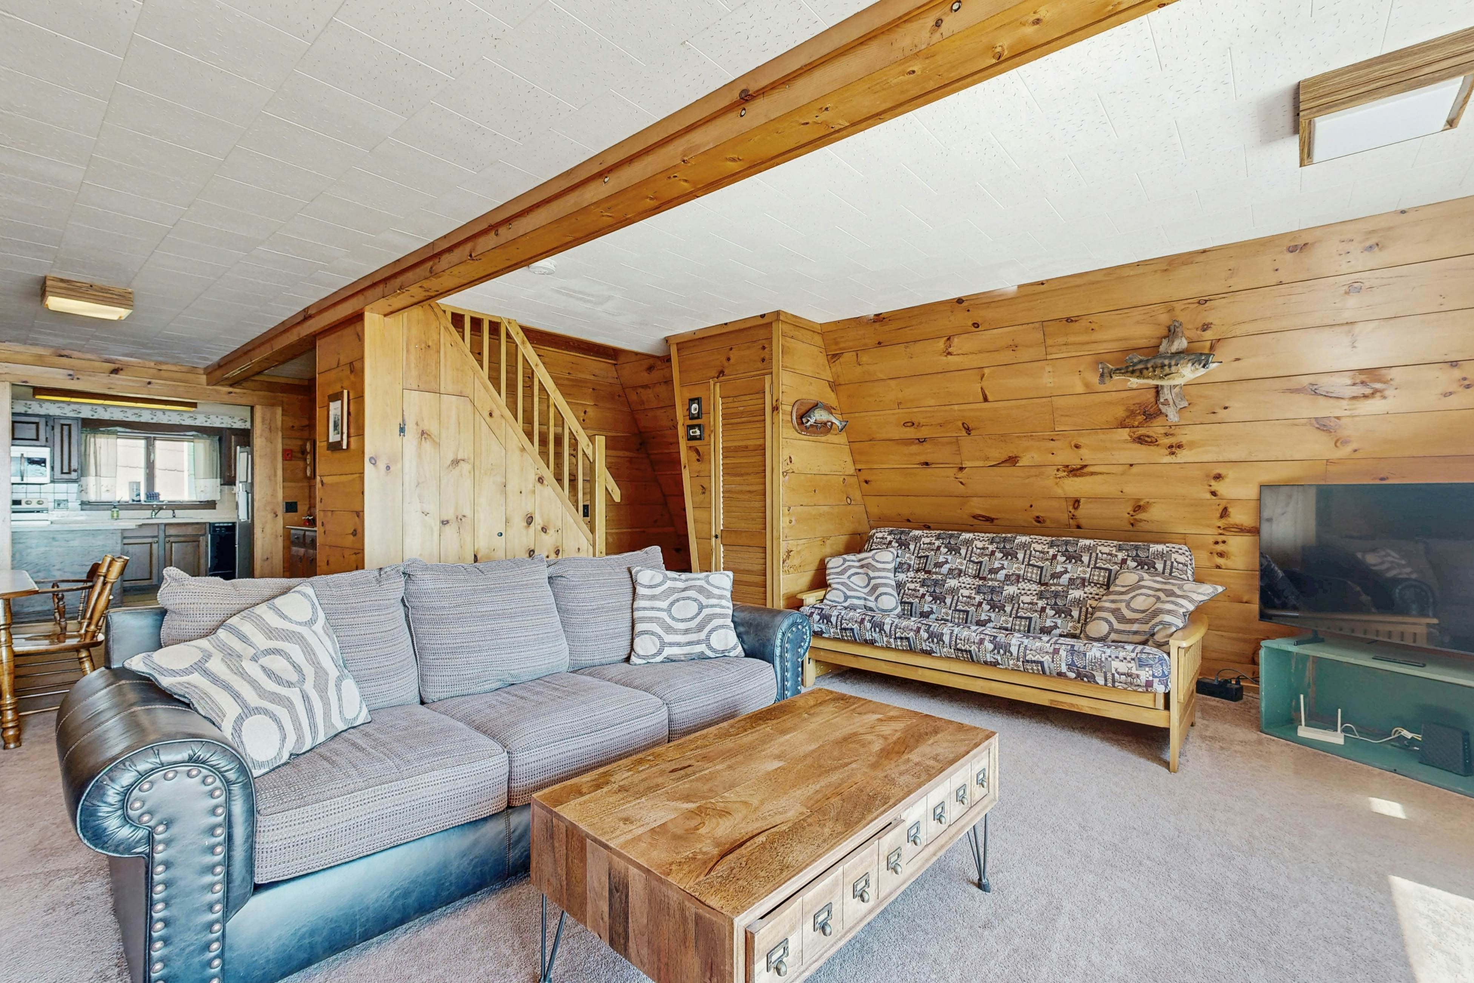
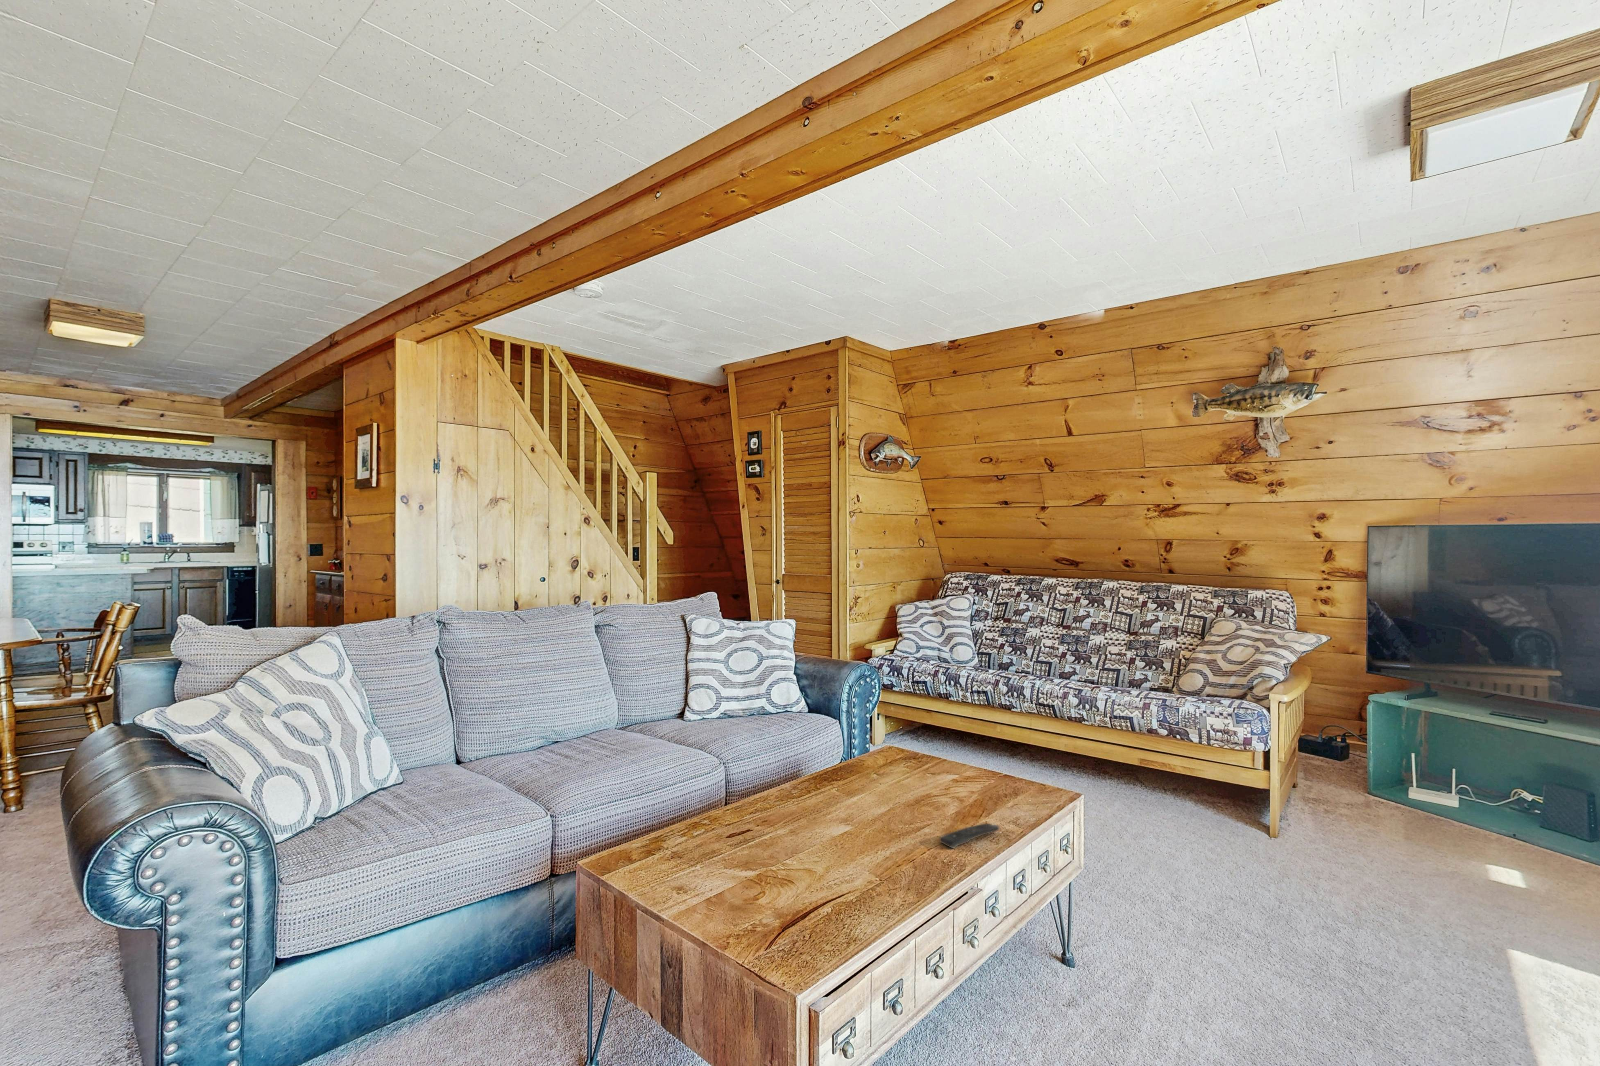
+ remote control [939,823,1000,849]
